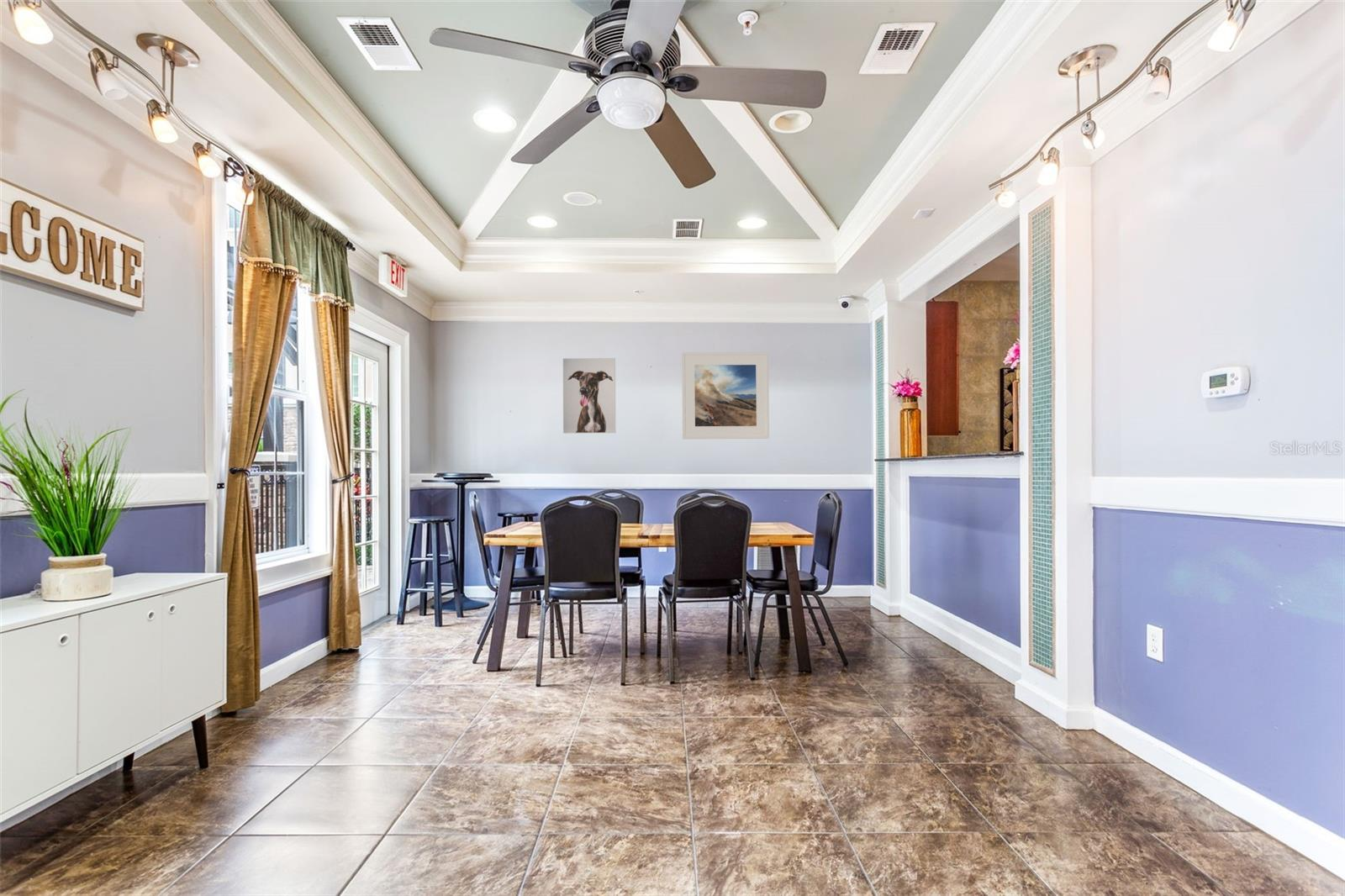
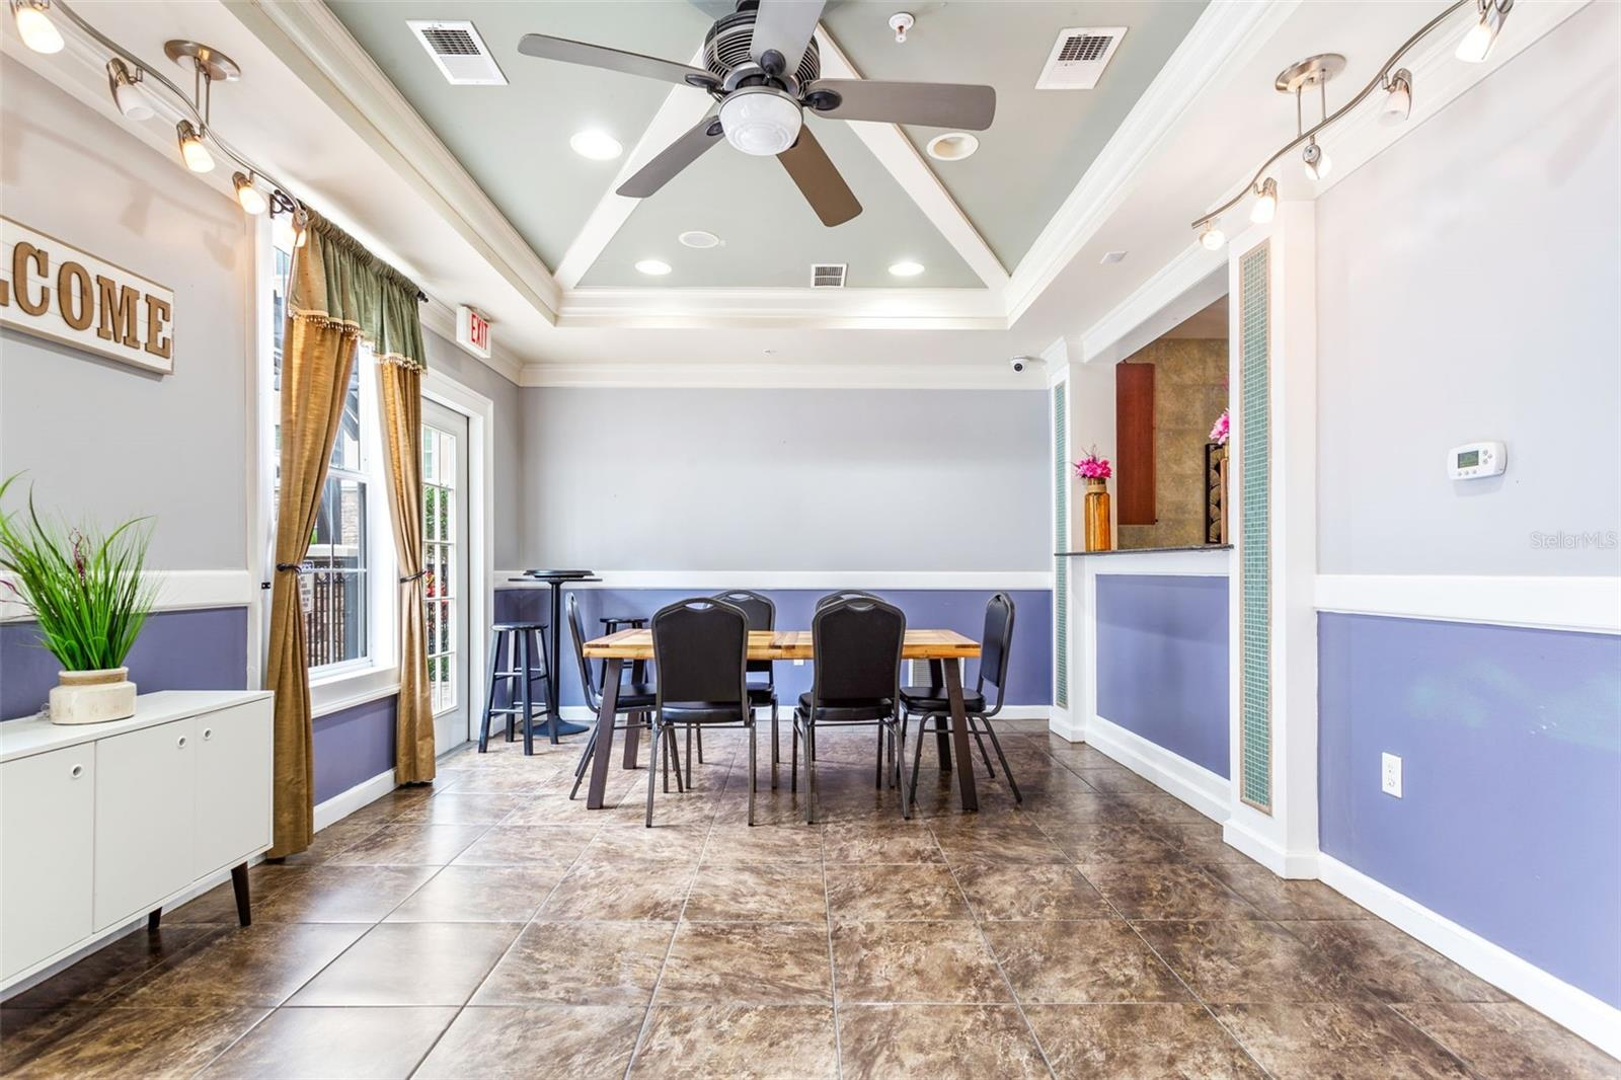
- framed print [562,357,616,435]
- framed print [681,351,770,440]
